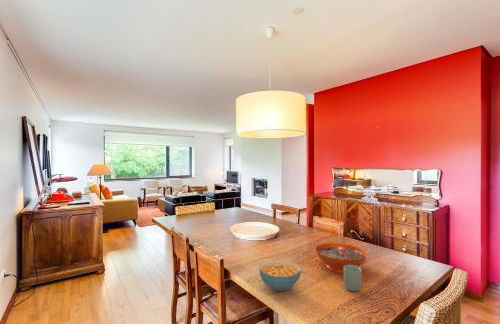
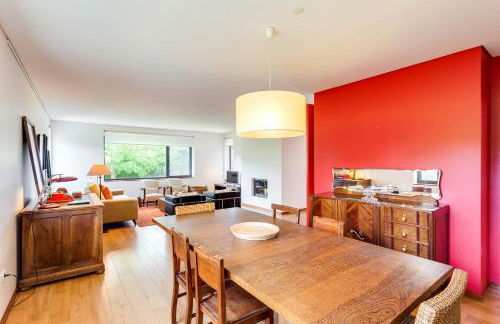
- cereal bowl [258,259,302,292]
- decorative bowl [314,242,368,274]
- cup [343,265,363,292]
